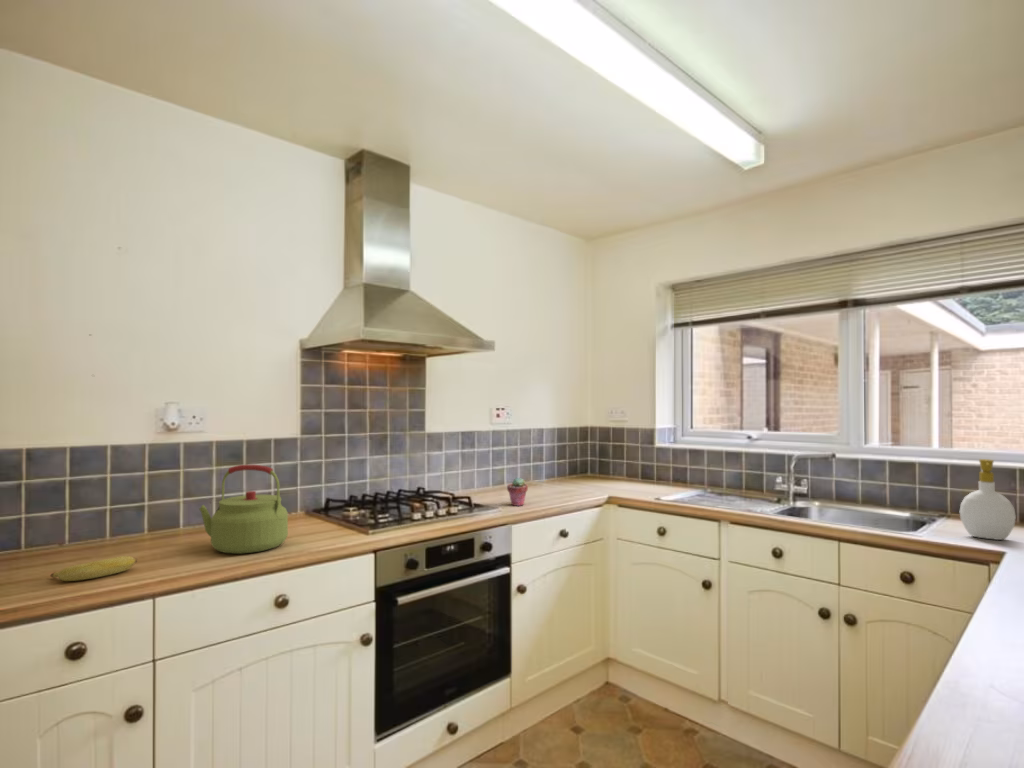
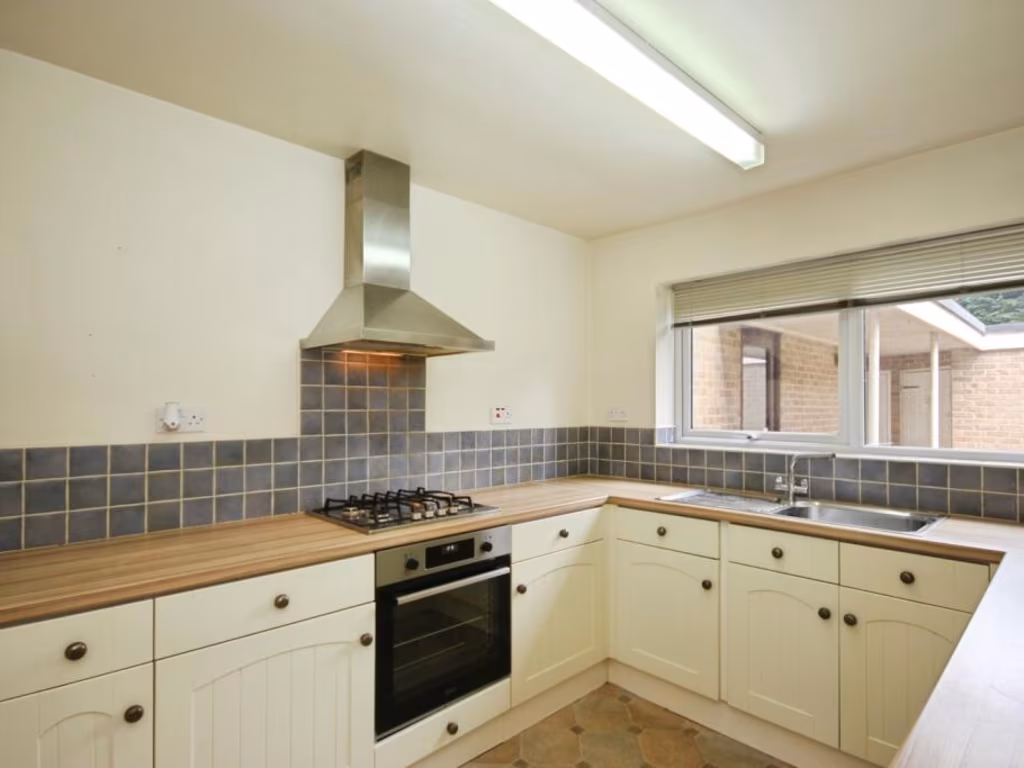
- banana [50,555,138,582]
- kettle [198,464,289,555]
- soap bottle [959,458,1017,541]
- potted succulent [506,477,529,507]
